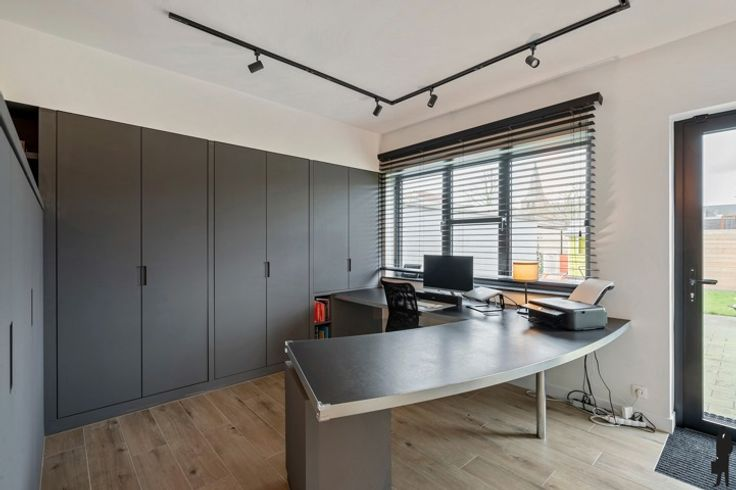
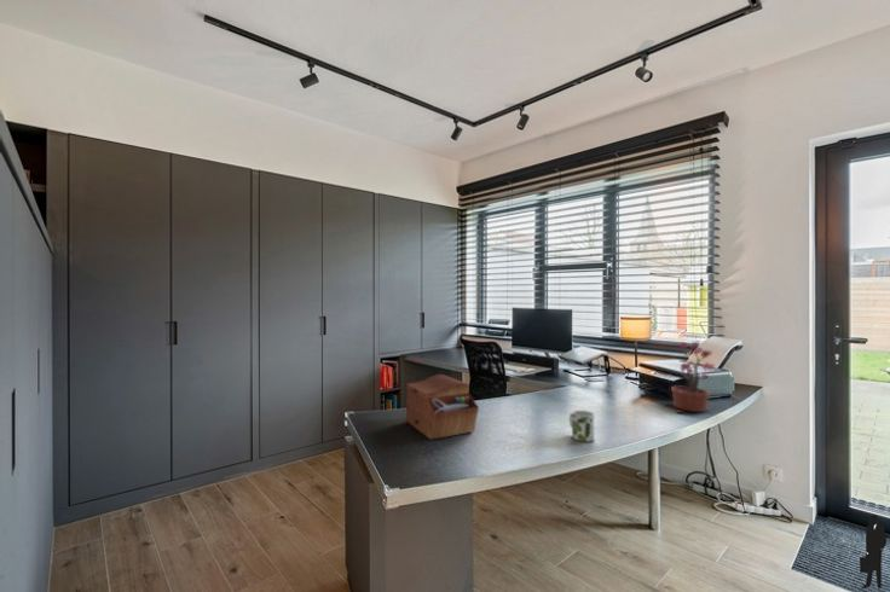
+ sewing box [405,373,480,441]
+ potted plant [670,339,715,413]
+ mug [568,410,596,443]
